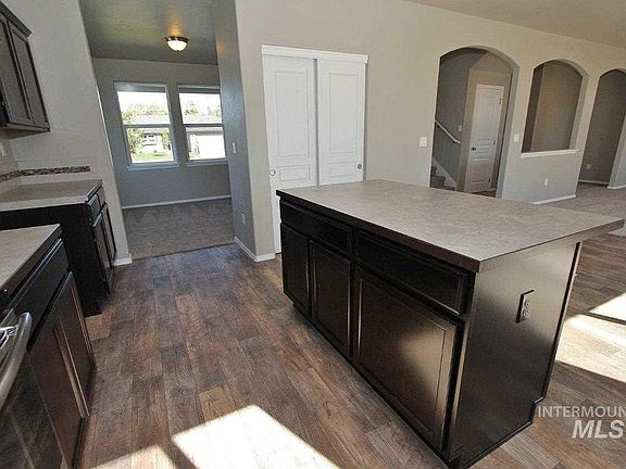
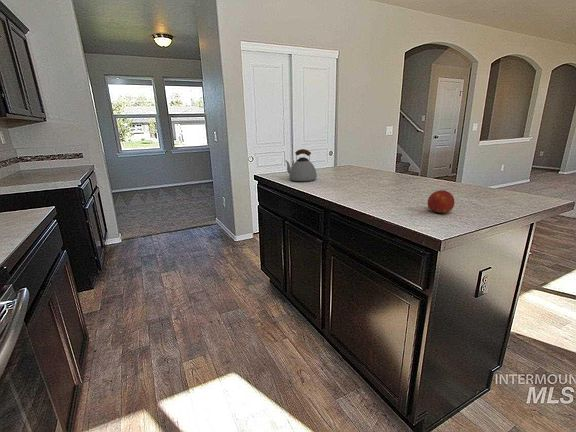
+ fruit [426,189,455,215]
+ kettle [284,148,318,182]
